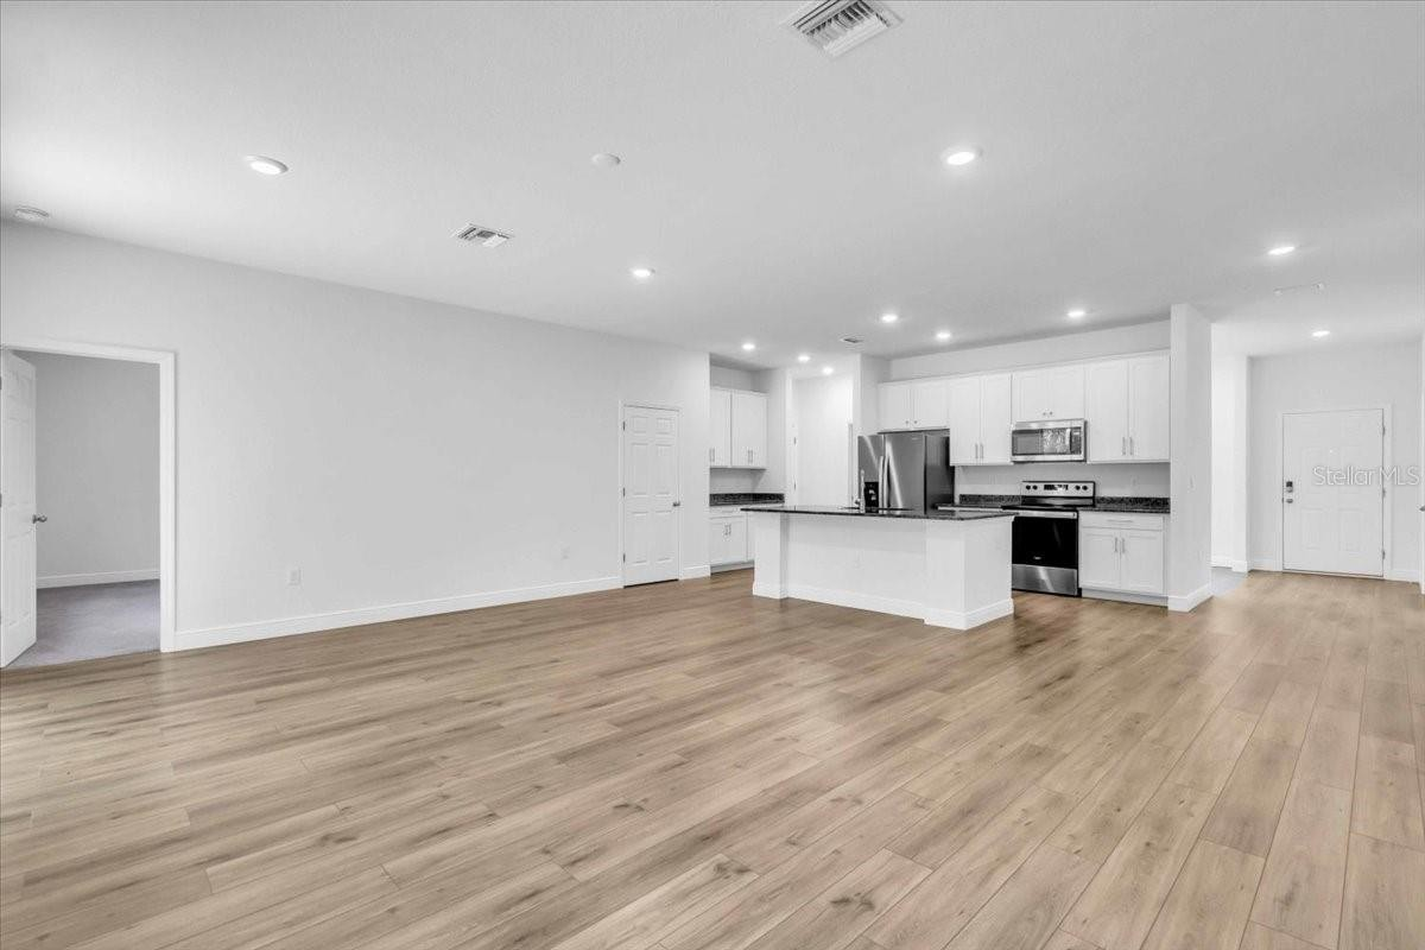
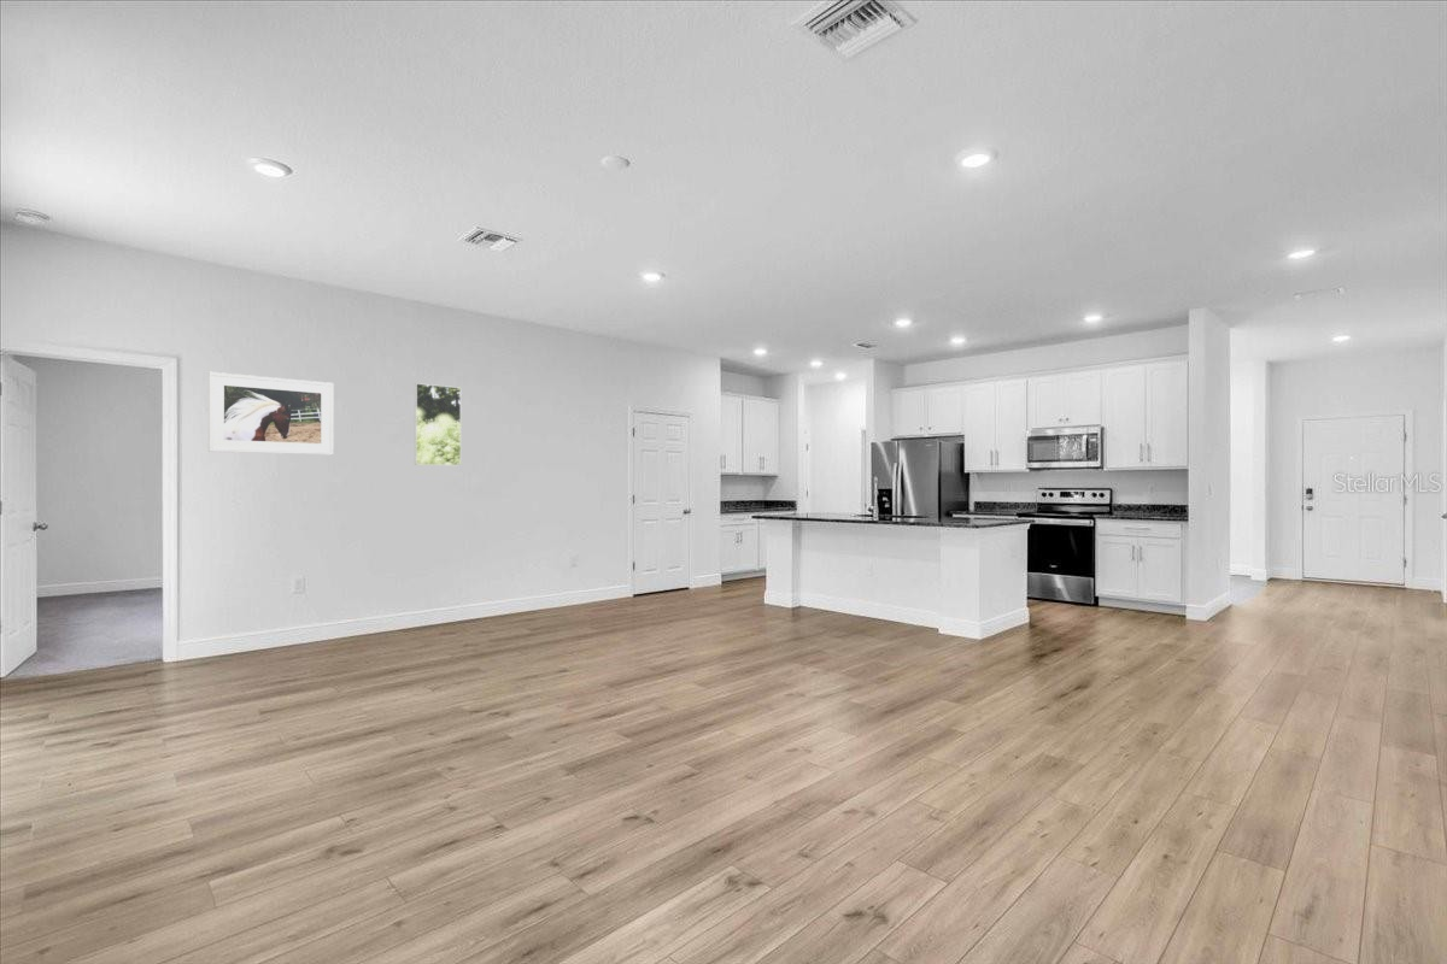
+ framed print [207,371,335,457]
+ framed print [414,382,462,466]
